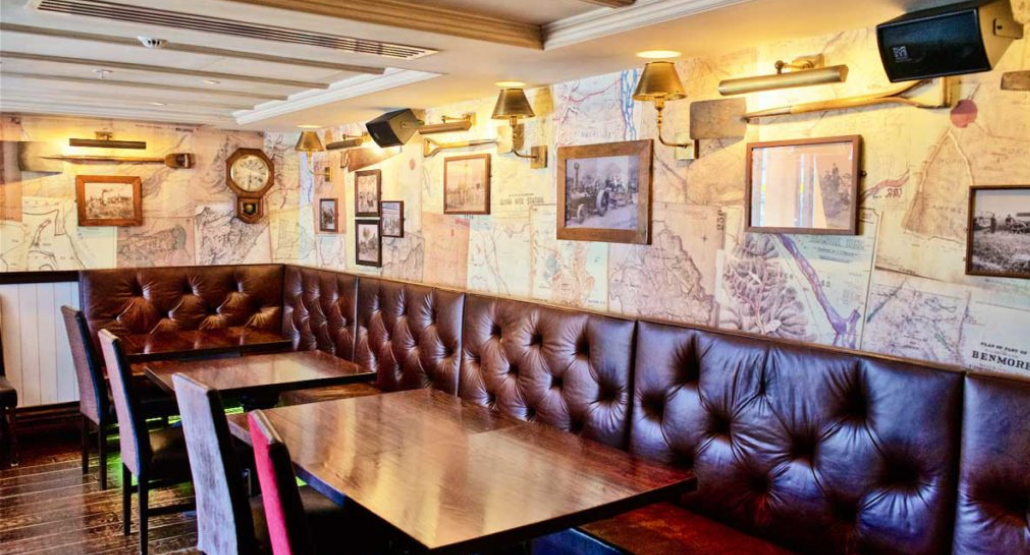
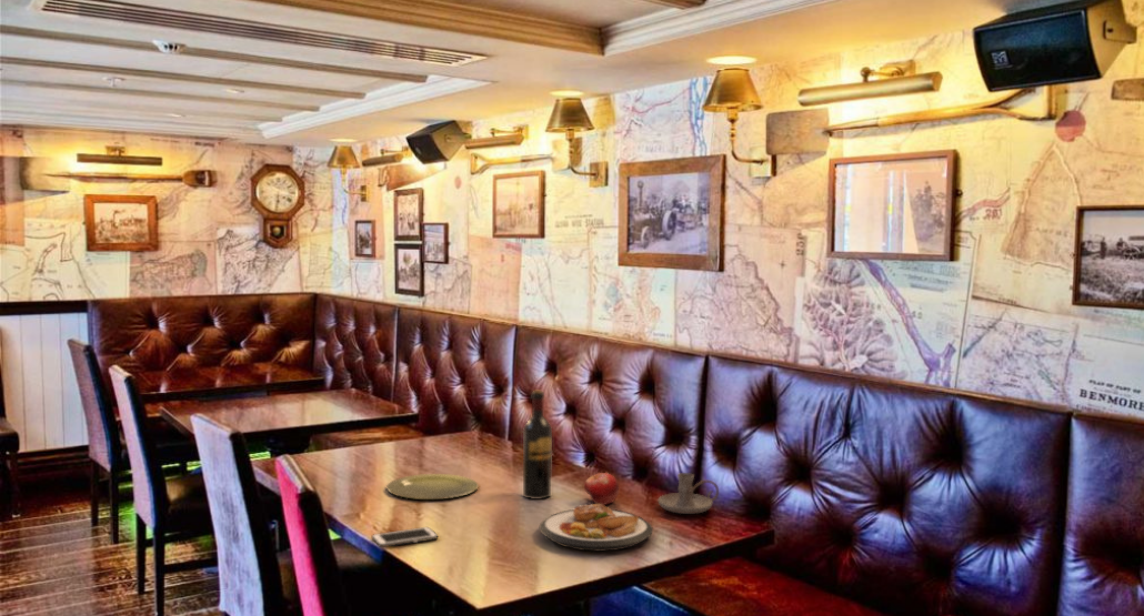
+ wine bottle [522,390,553,501]
+ candle holder [656,472,720,515]
+ fruit [583,472,620,506]
+ plate [385,473,480,501]
+ cell phone [371,526,439,548]
+ plate [539,503,654,552]
